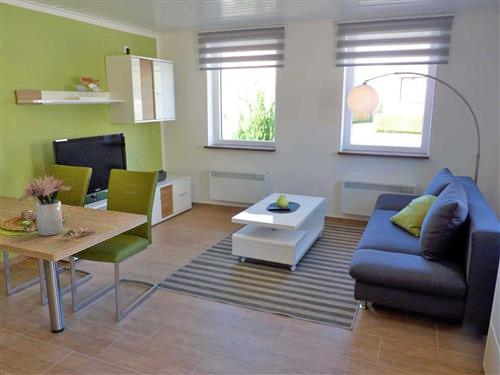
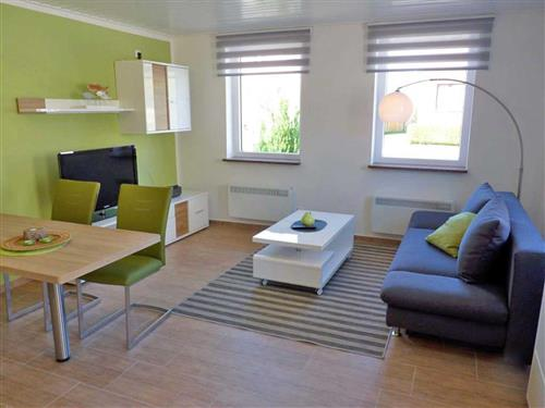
- bouquet [17,173,95,238]
